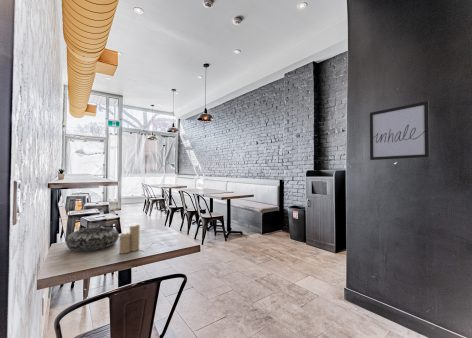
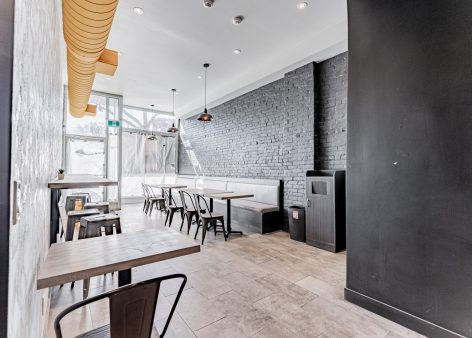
- decorative bowl [65,226,120,252]
- wall art [369,100,431,161]
- candle [118,221,141,254]
